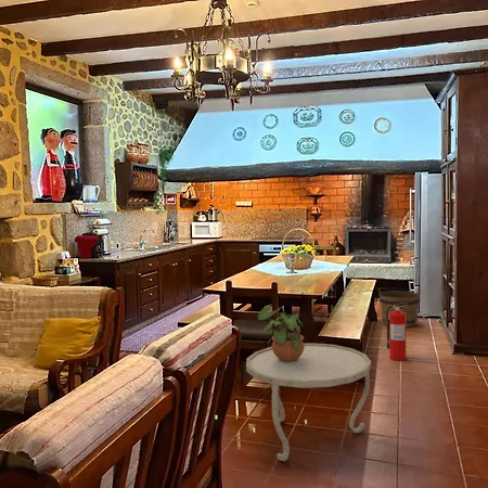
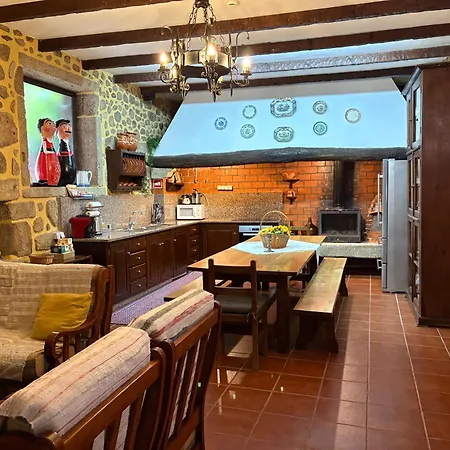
- fire extinguisher [386,304,408,361]
- bucket [377,287,422,329]
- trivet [245,343,372,462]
- potted plant [257,304,305,362]
